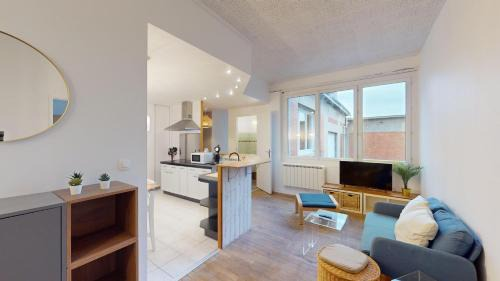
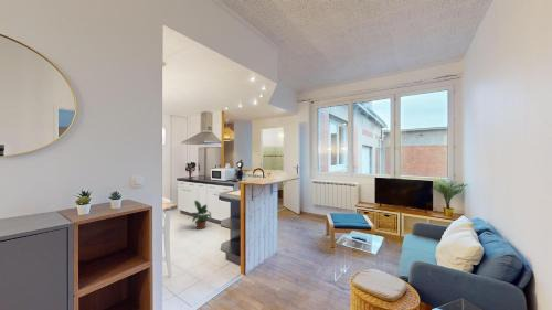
+ potted plant [188,200,213,231]
